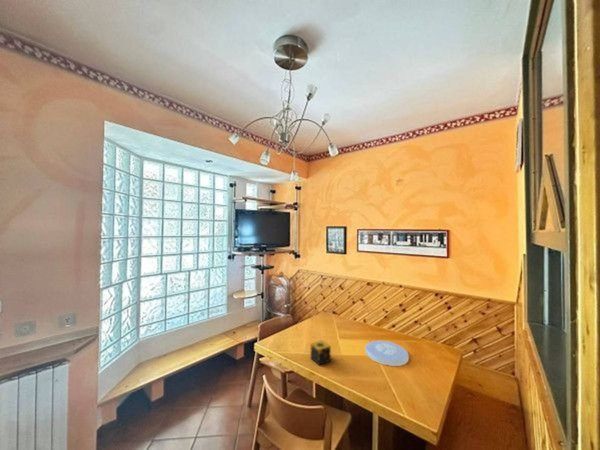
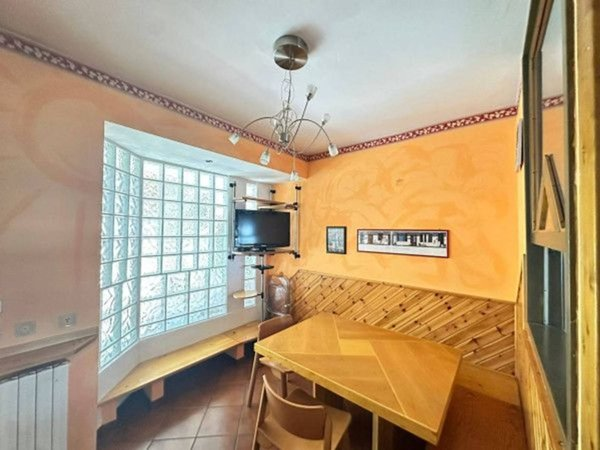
- candle [309,339,332,366]
- plate [364,340,410,367]
